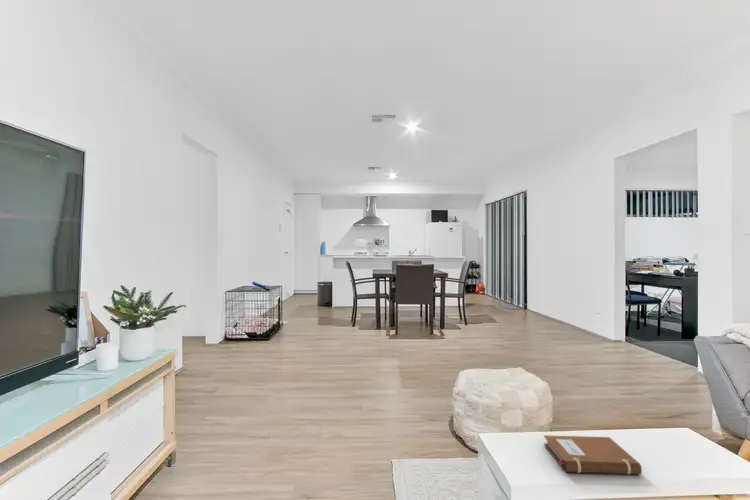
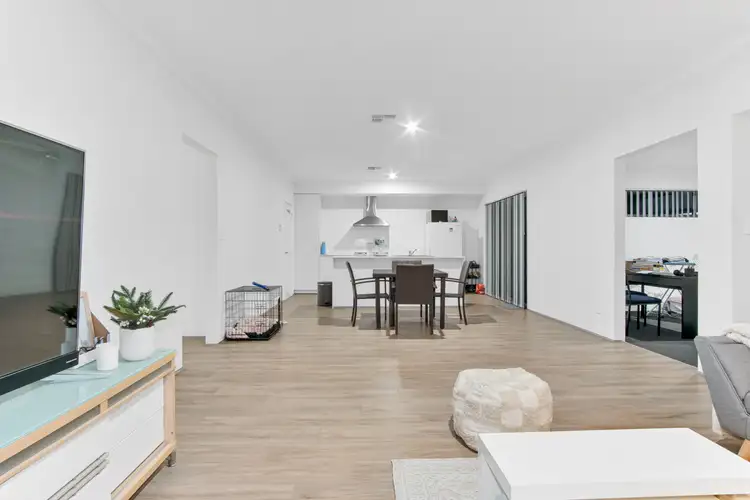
- notebook [543,434,643,475]
